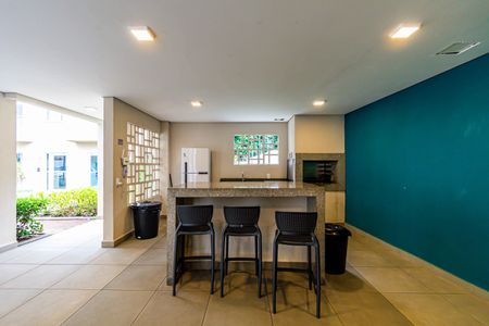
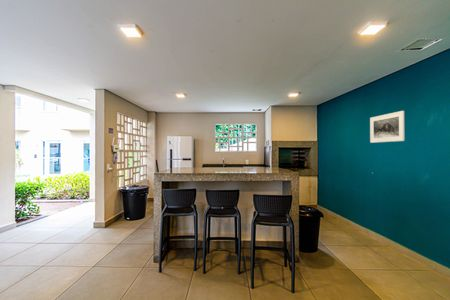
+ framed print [369,110,405,144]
